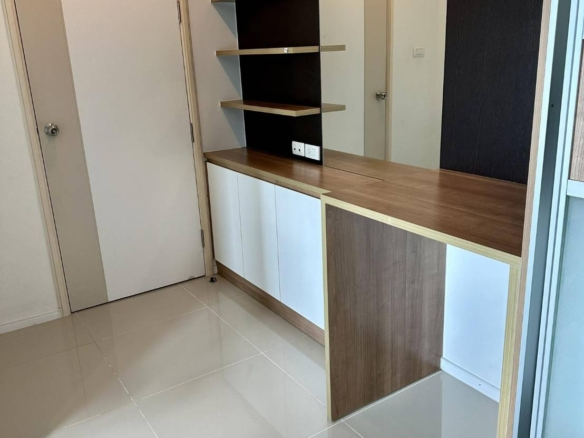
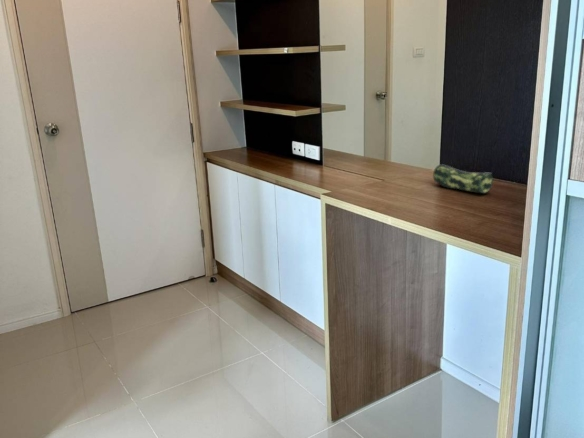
+ pencil case [432,163,494,194]
